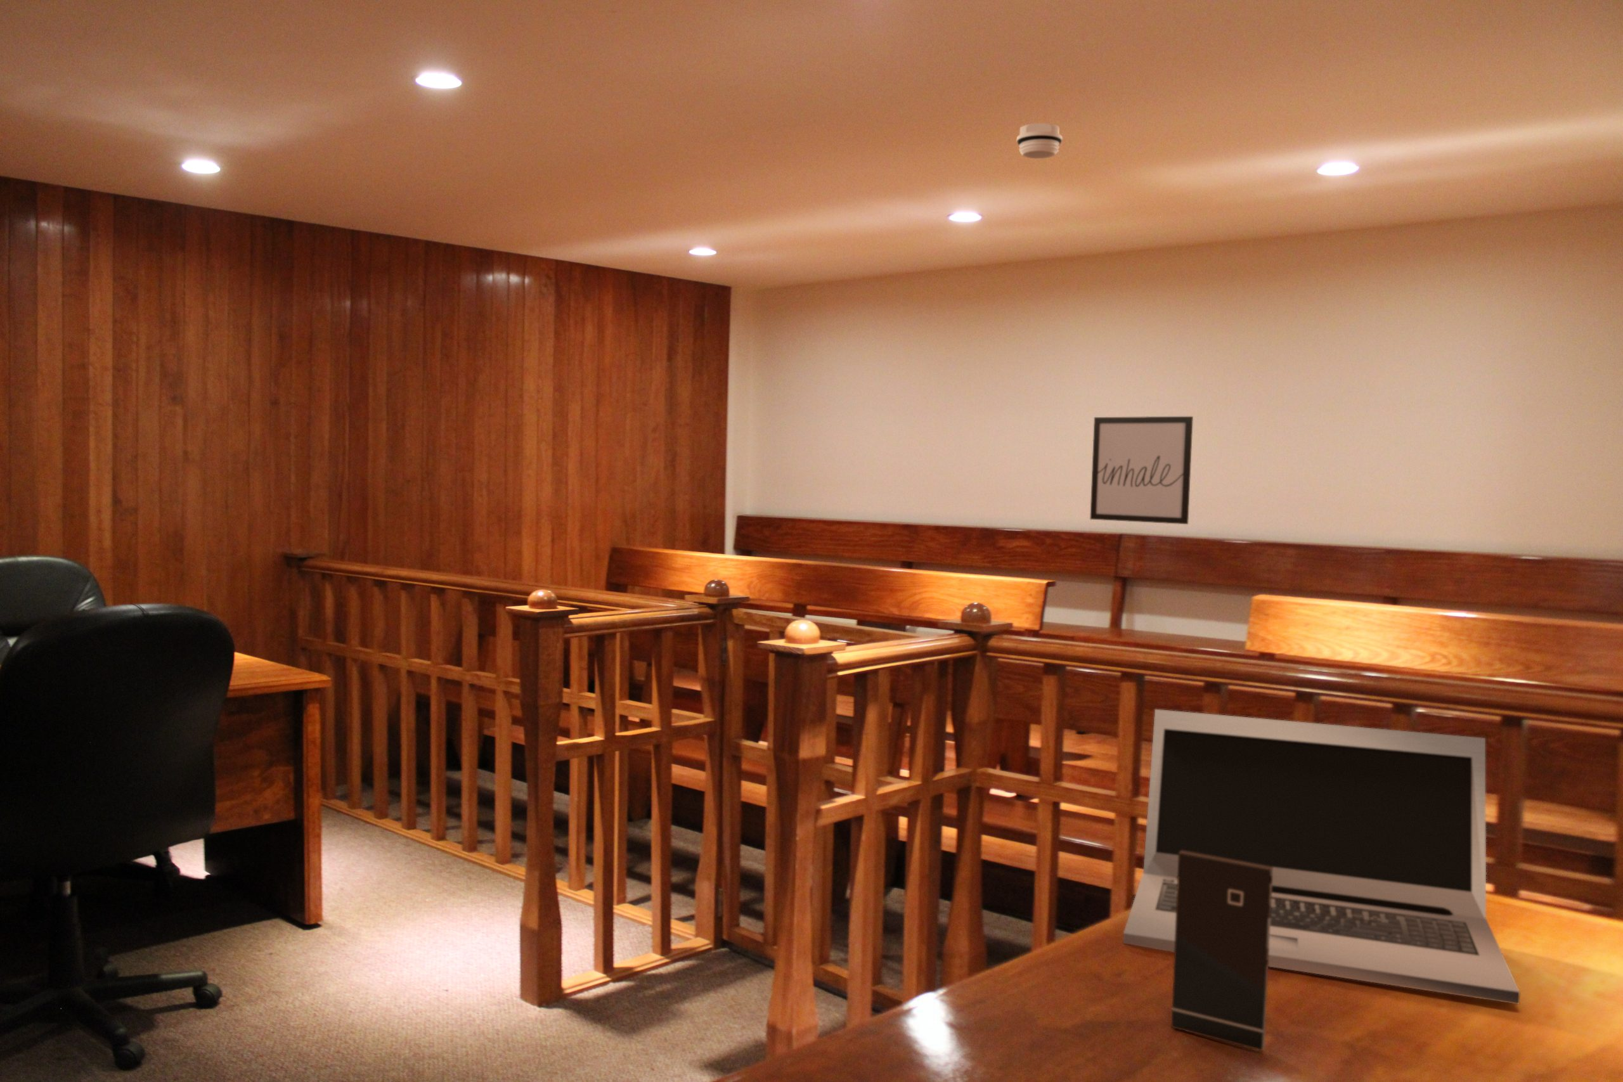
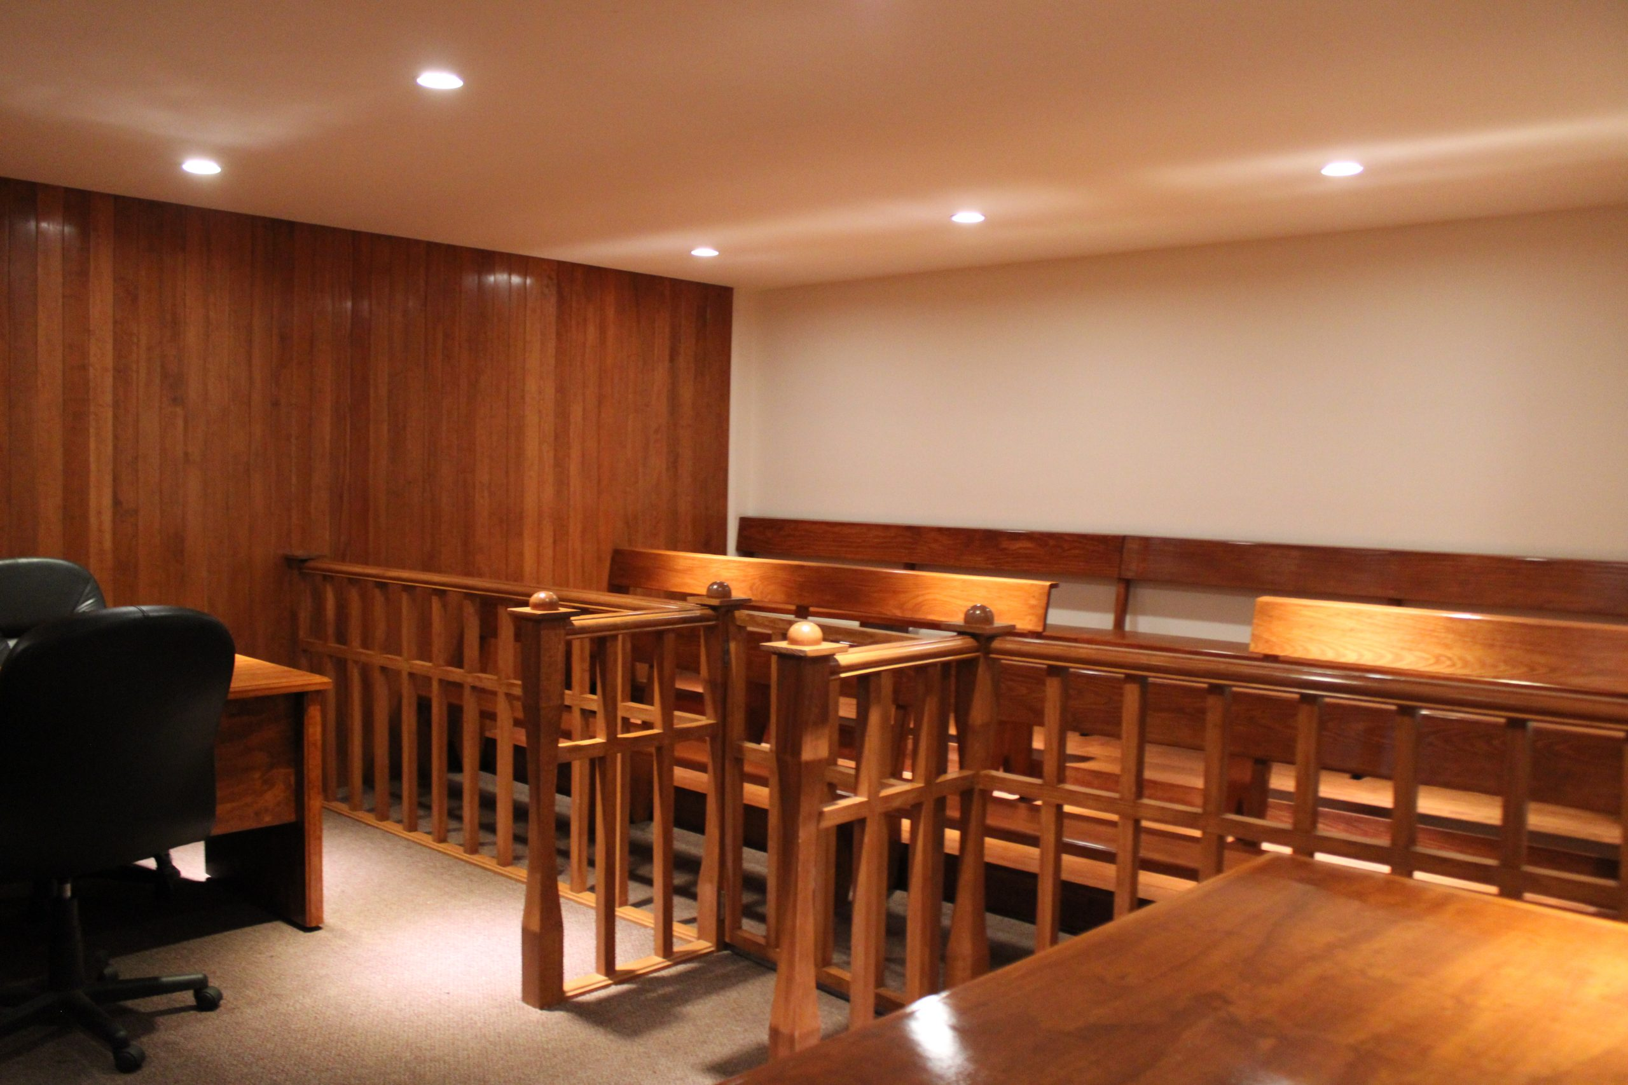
- smoke detector [1017,122,1063,159]
- smartphone [1170,850,1273,1052]
- laptop [1122,709,1520,1005]
- wall art [1089,415,1194,525]
